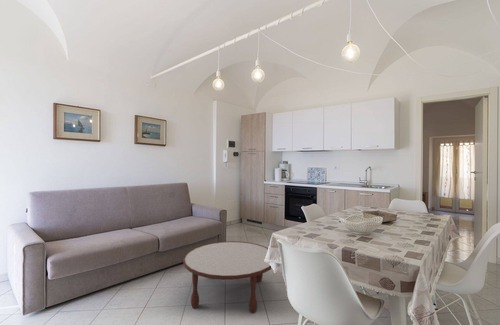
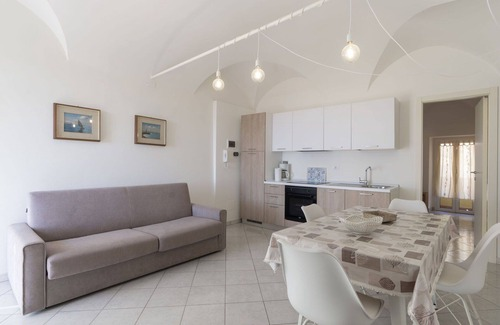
- coffee table [182,240,272,314]
